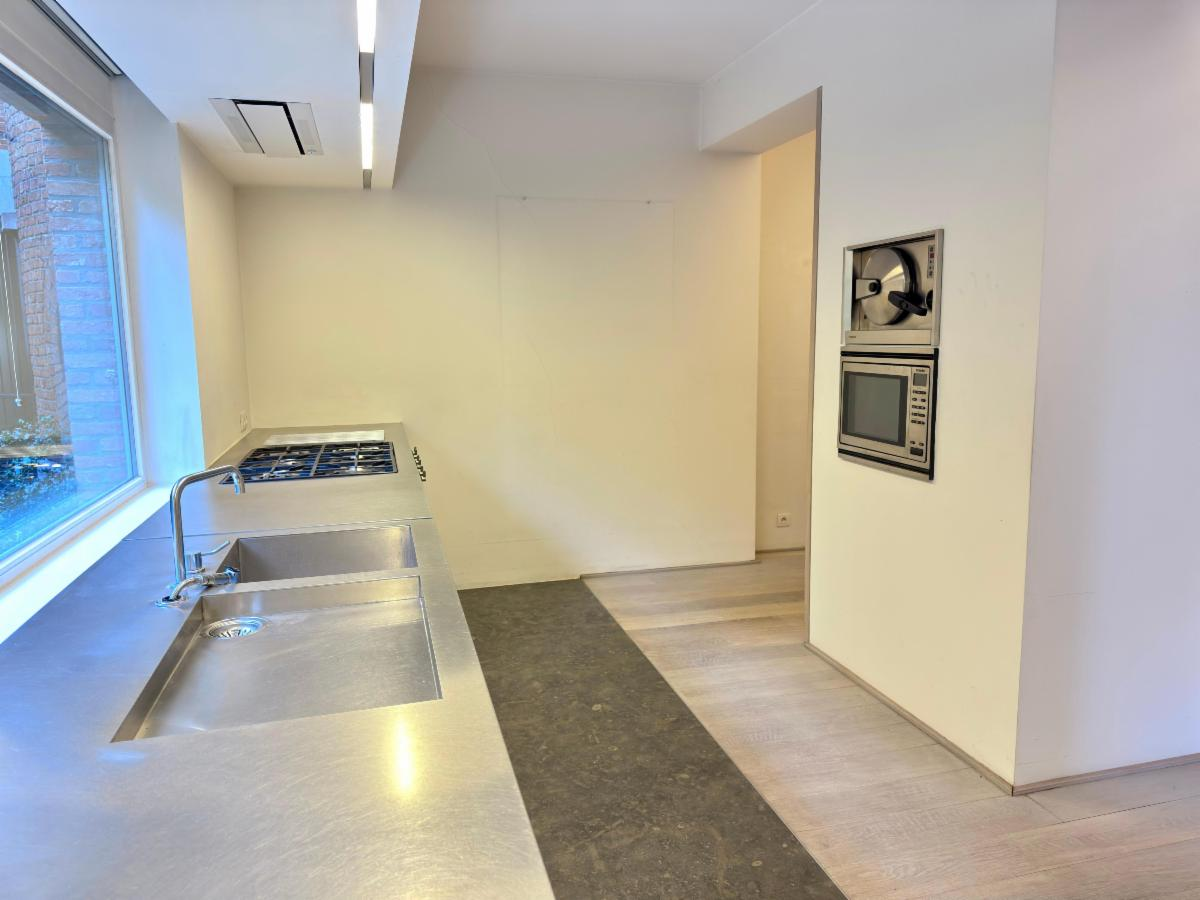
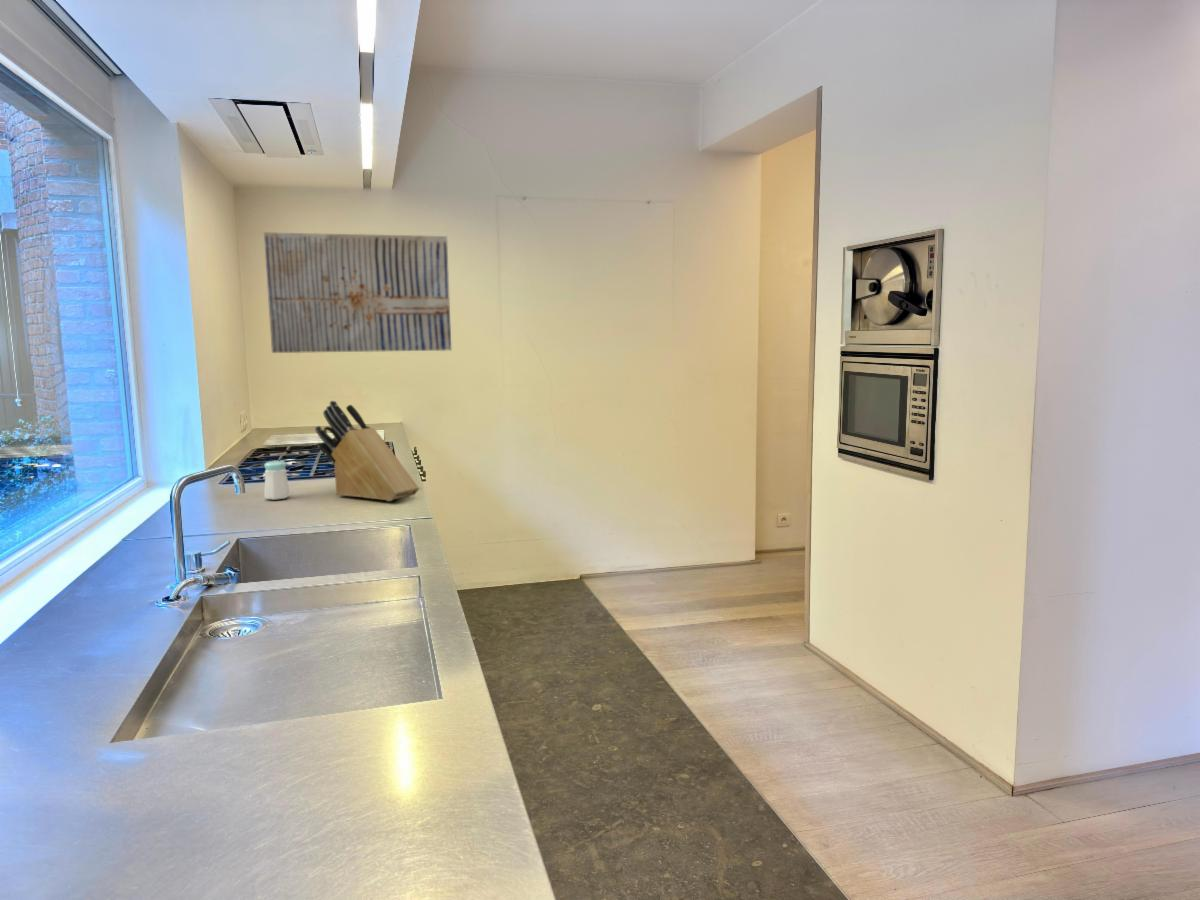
+ knife block [314,400,420,502]
+ salt shaker [263,460,291,501]
+ wall art [263,231,452,354]
